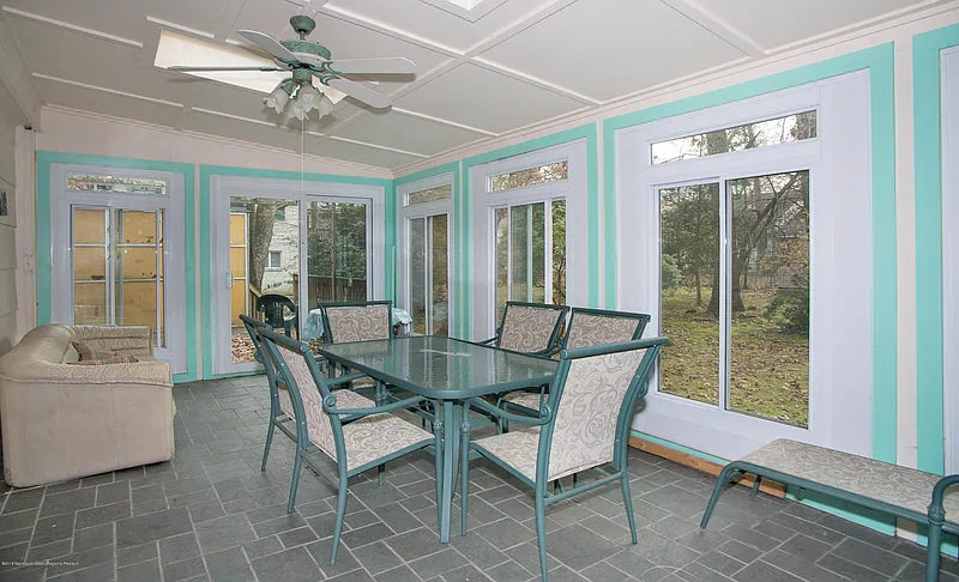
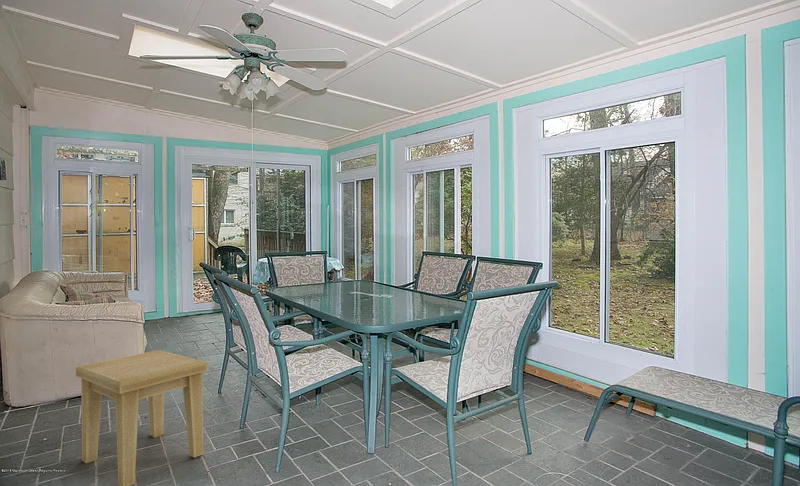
+ side table [75,349,209,486]
